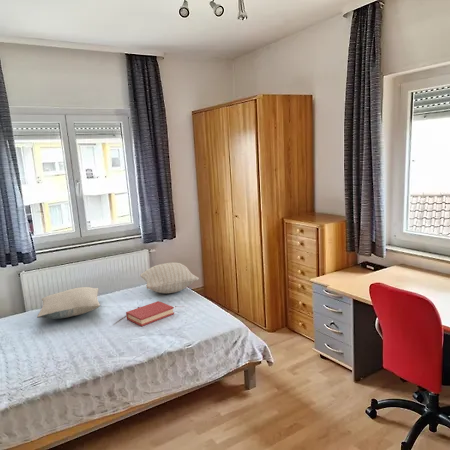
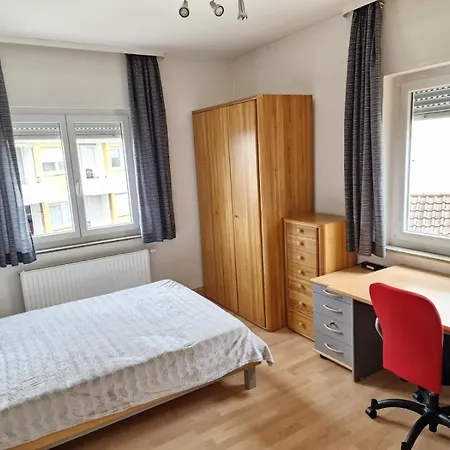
- pillow [139,261,200,294]
- hardback book [125,300,175,327]
- pillow [36,286,101,320]
